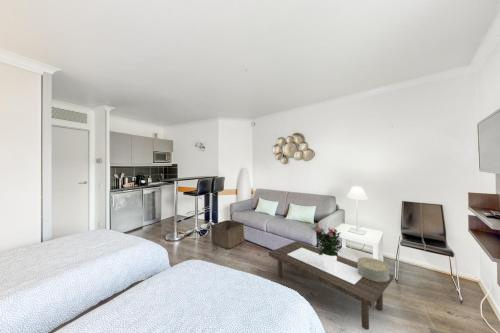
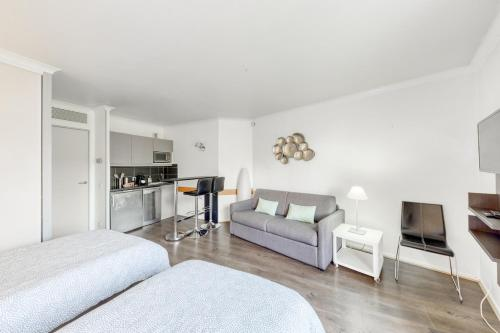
- storage bin [210,219,246,250]
- potted flower [315,227,343,269]
- decorative box [356,256,390,282]
- coffee table [268,240,394,331]
